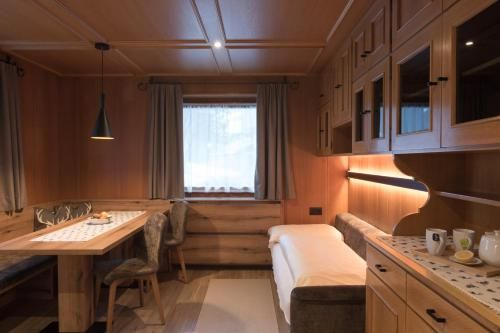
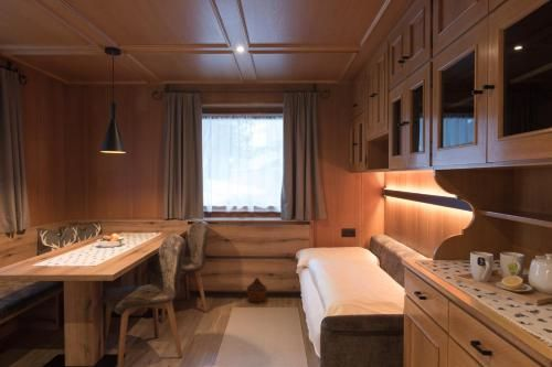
+ woven basket [246,277,268,303]
